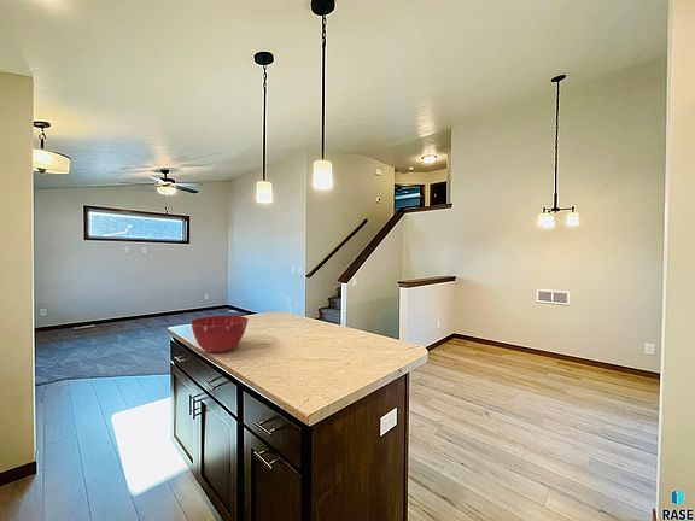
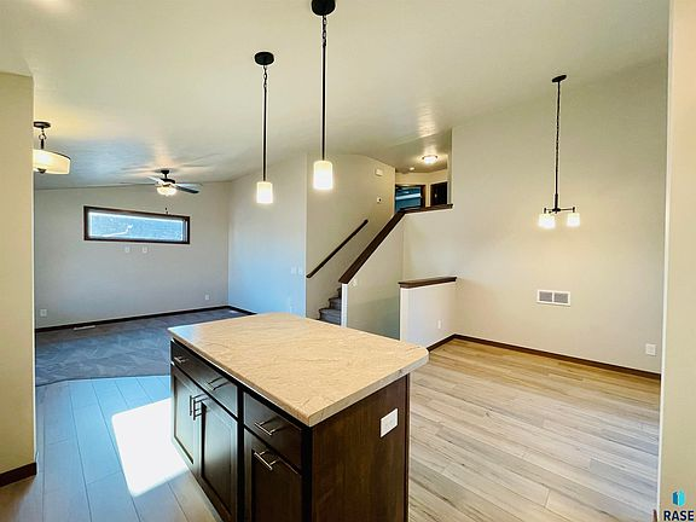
- mixing bowl [189,315,250,353]
